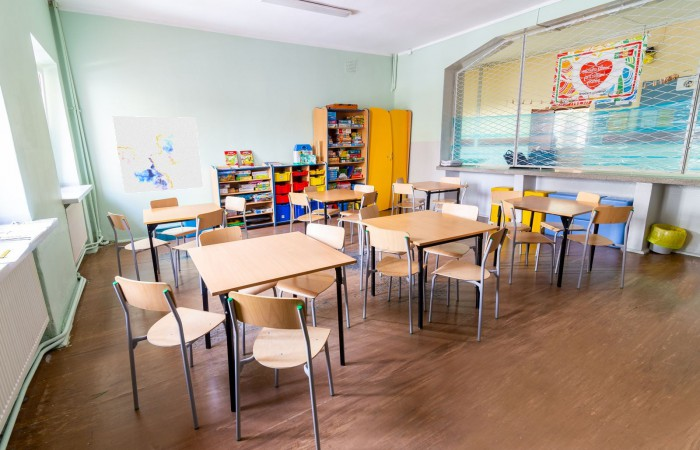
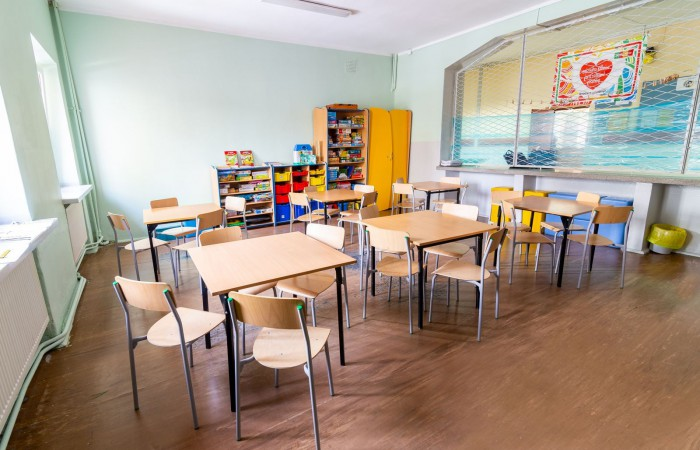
- wall art [112,115,204,194]
